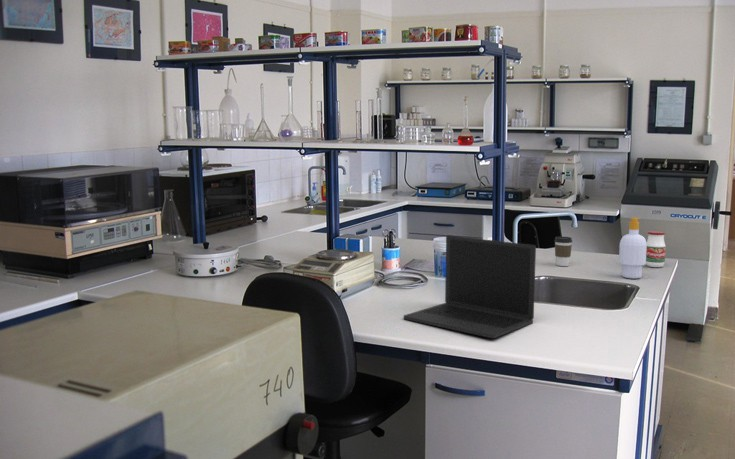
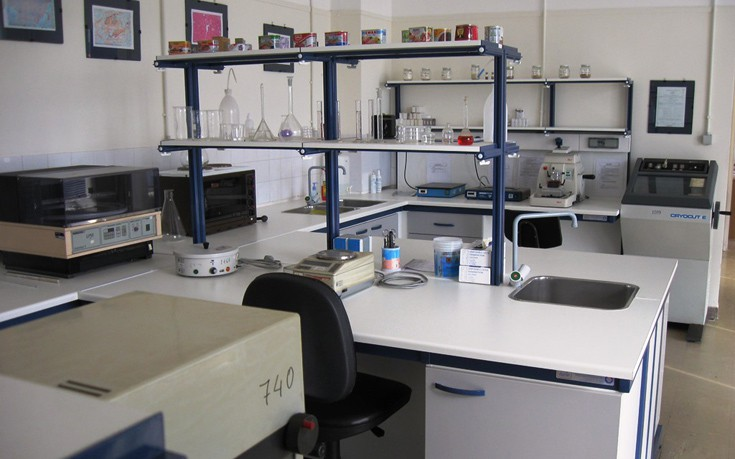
- soap bottle [618,217,647,280]
- laptop [403,234,537,339]
- coffee cup [553,236,573,267]
- jar [645,230,667,268]
